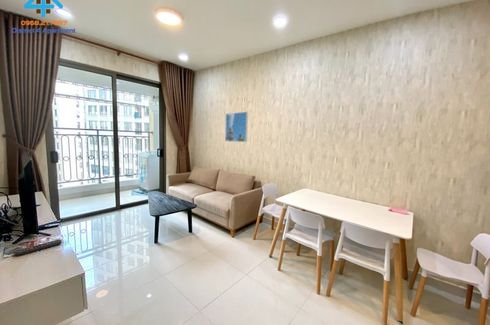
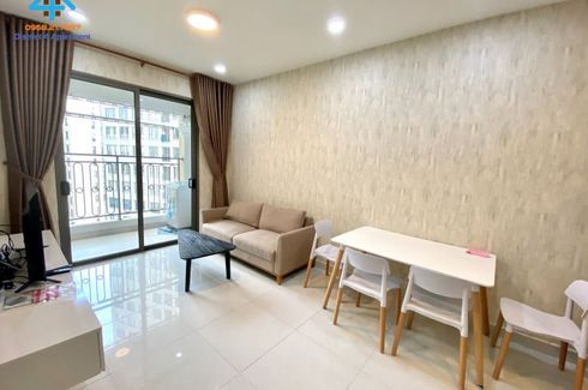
- remote control [13,238,63,257]
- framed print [224,111,249,143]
